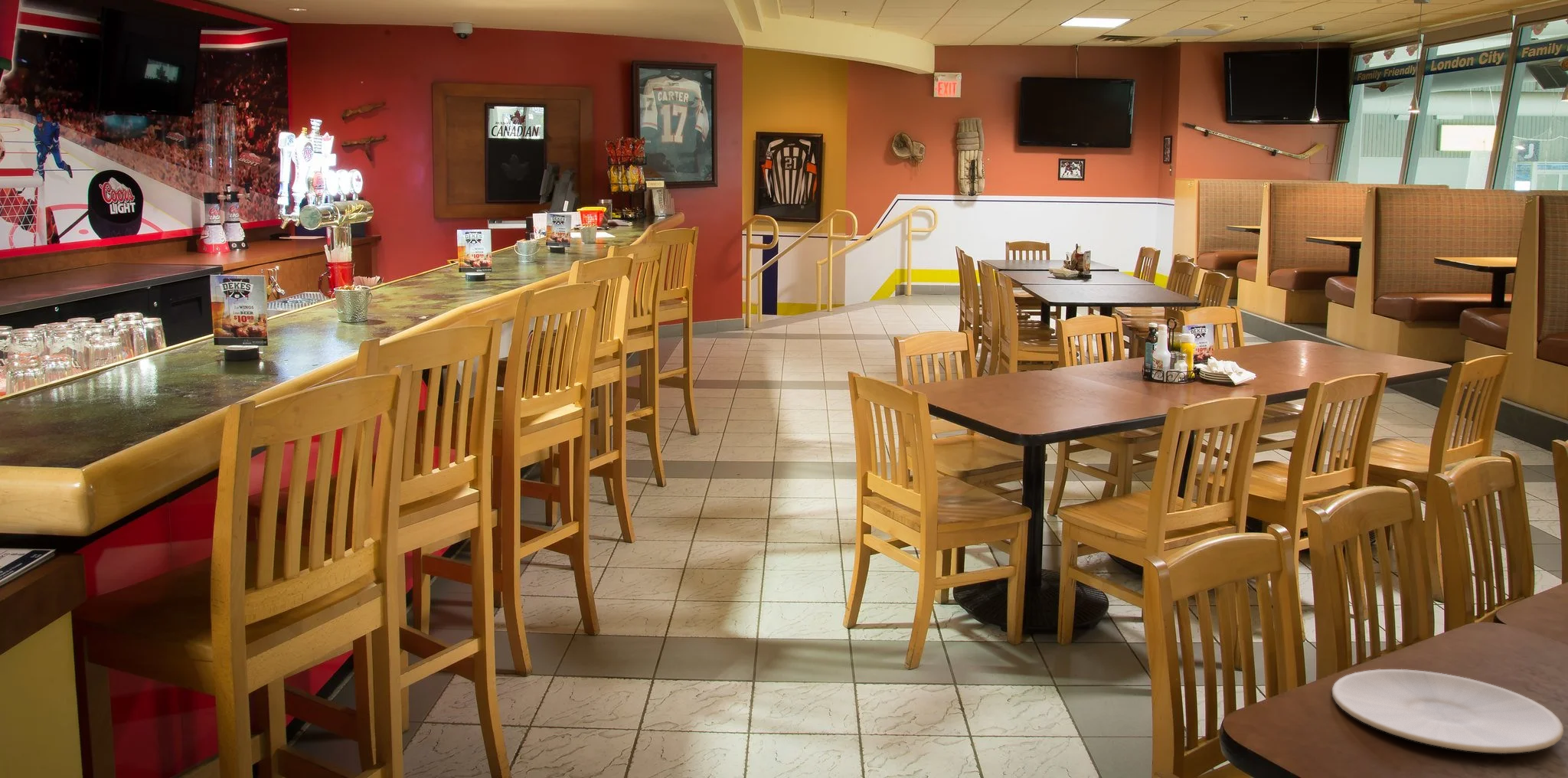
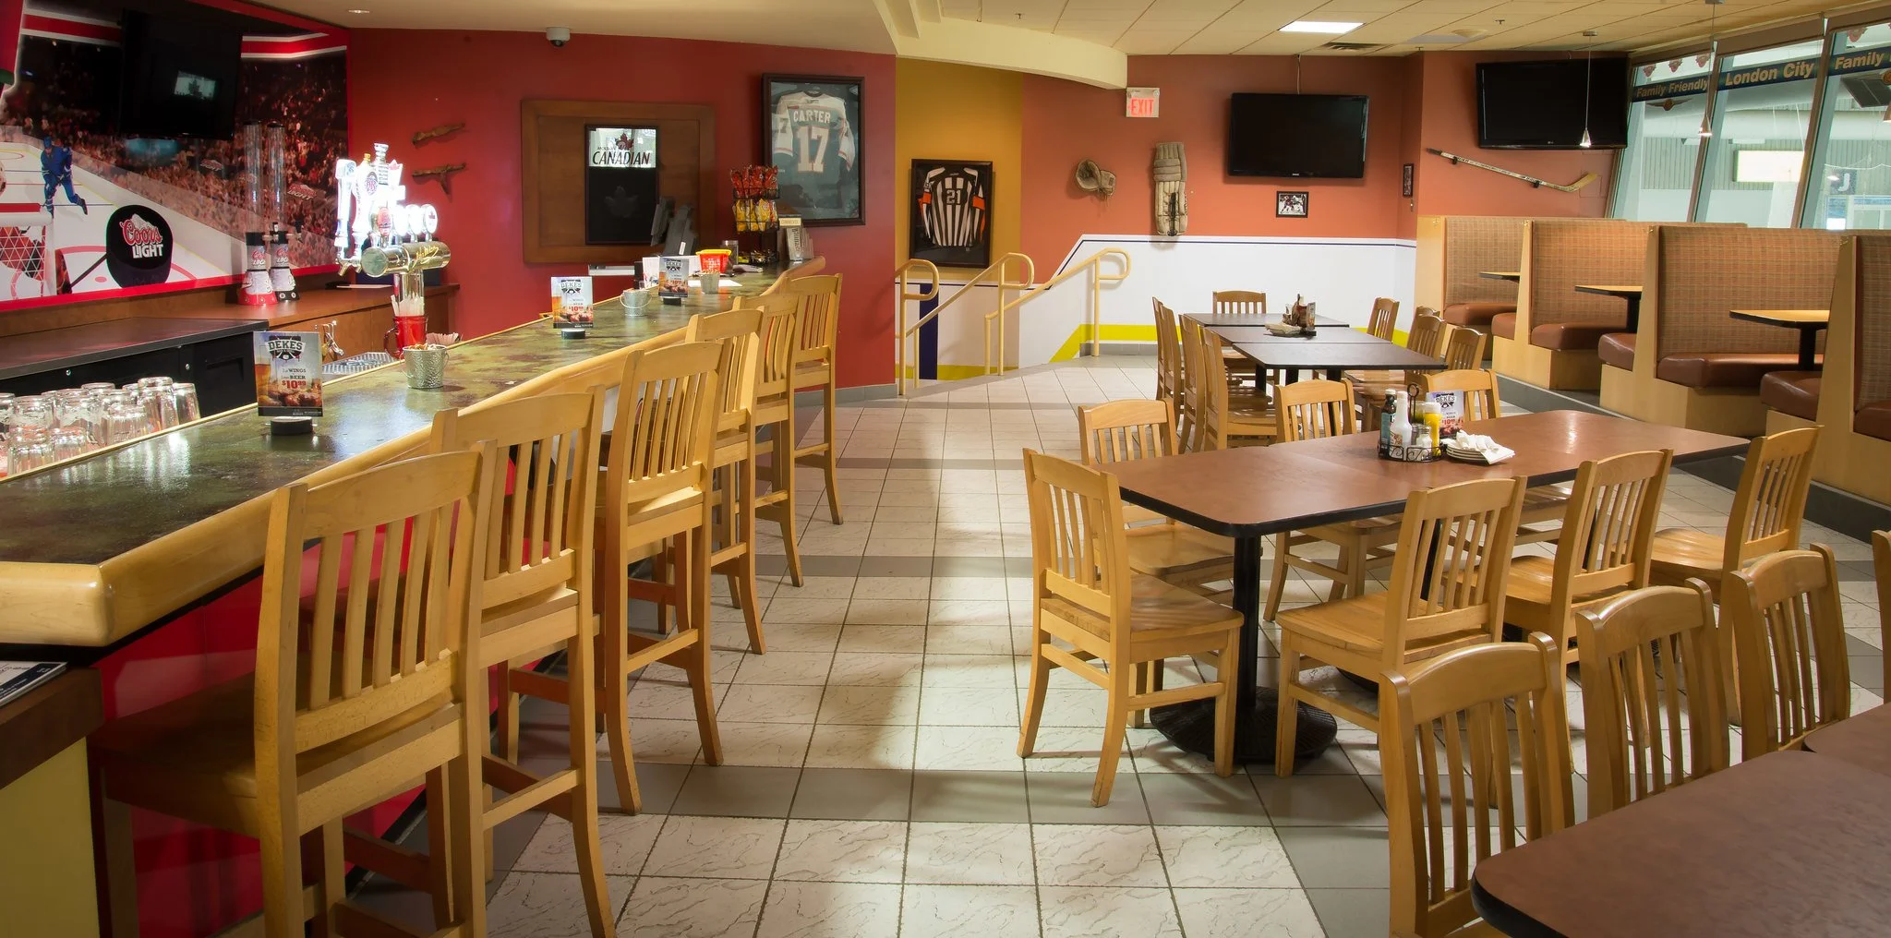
- plate [1331,668,1564,754]
